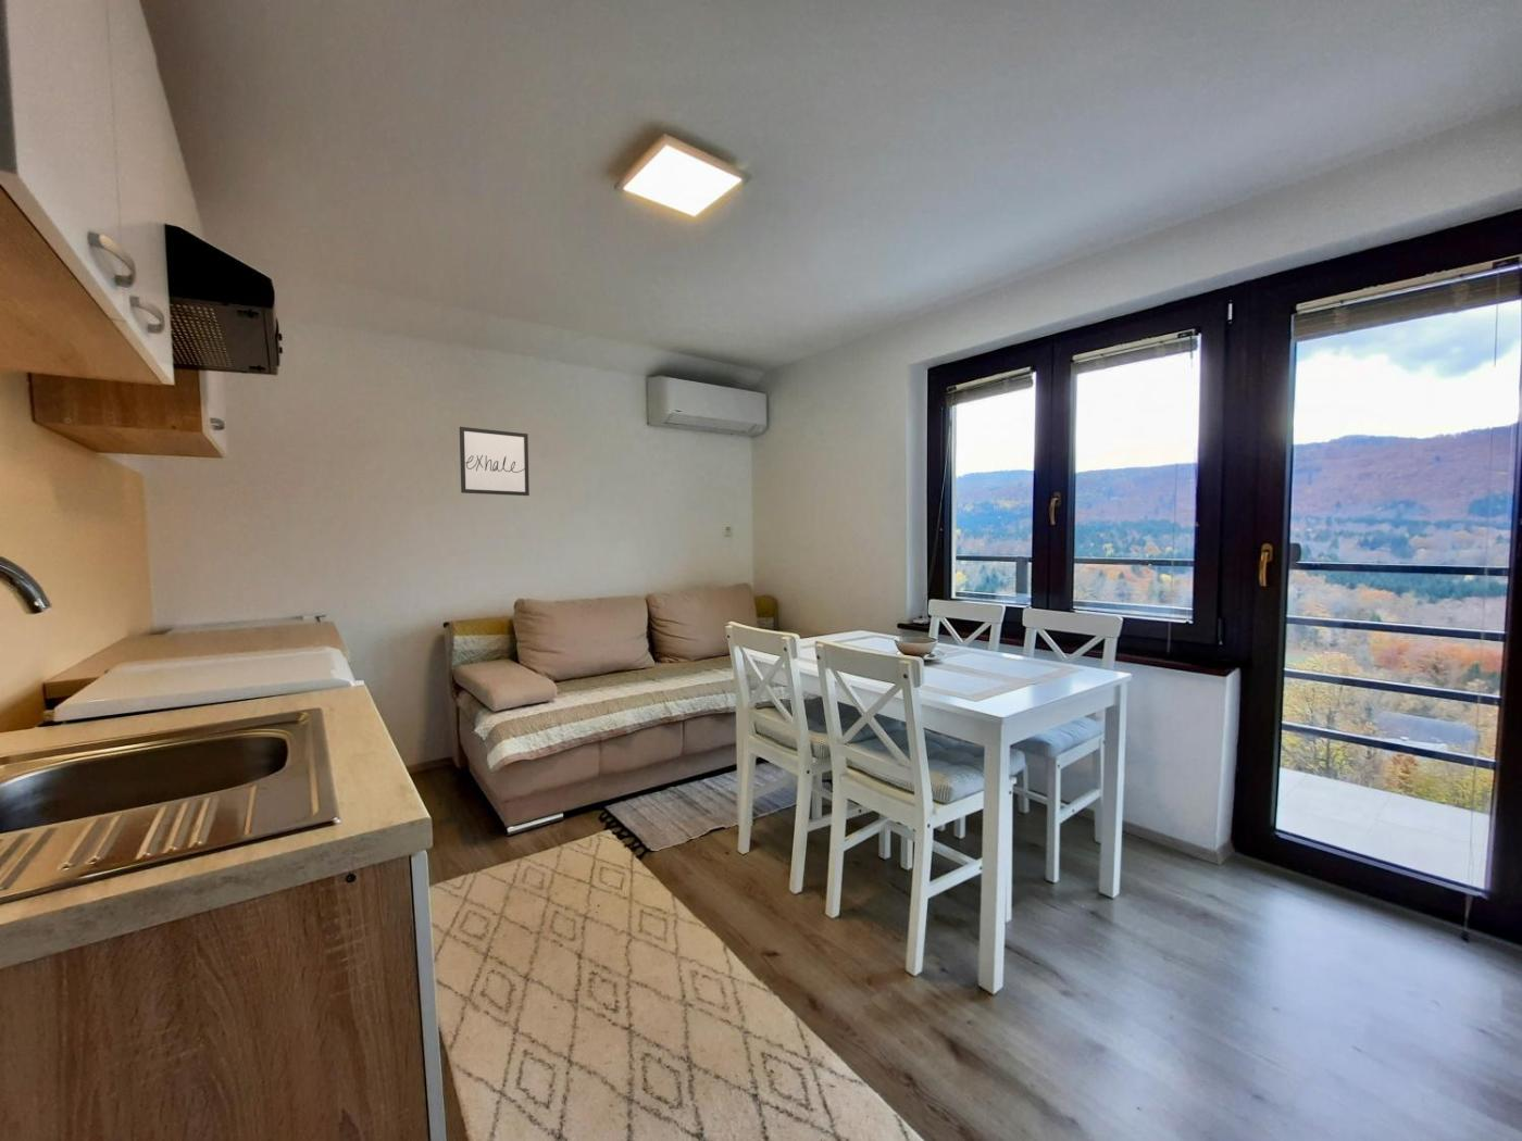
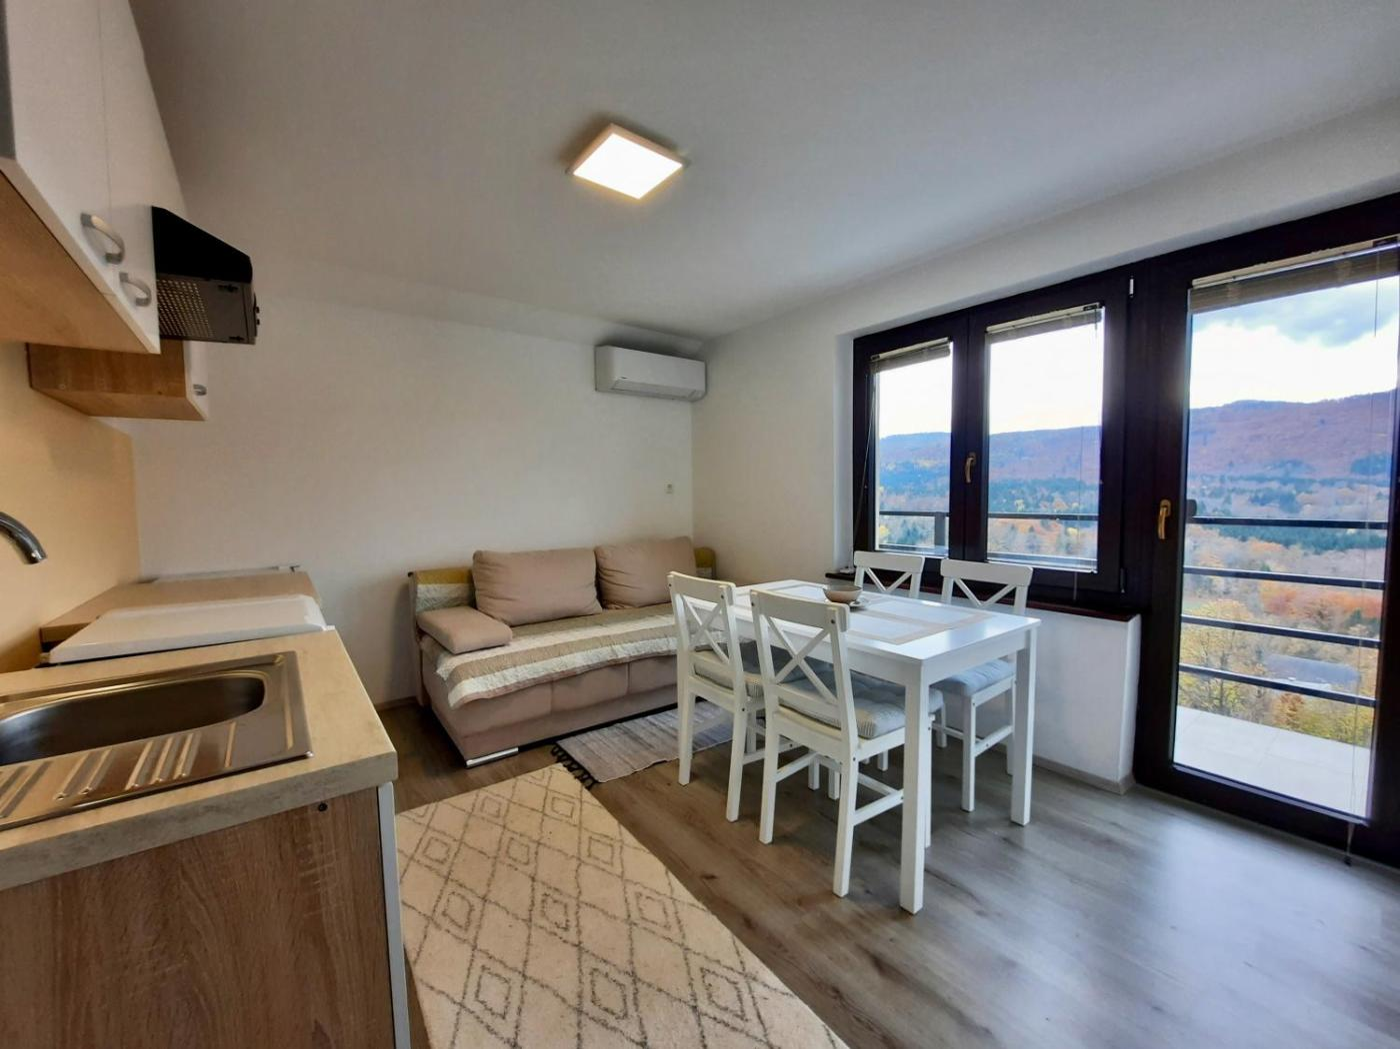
- wall art [459,425,531,496]
